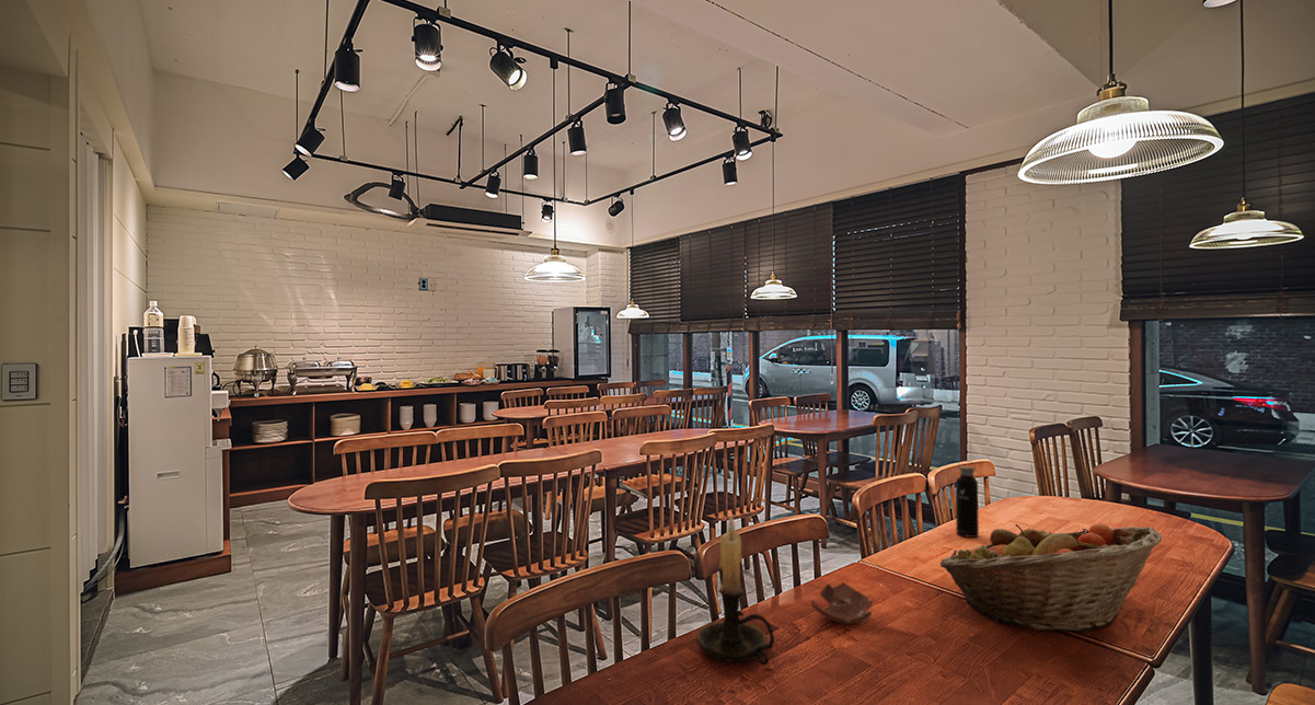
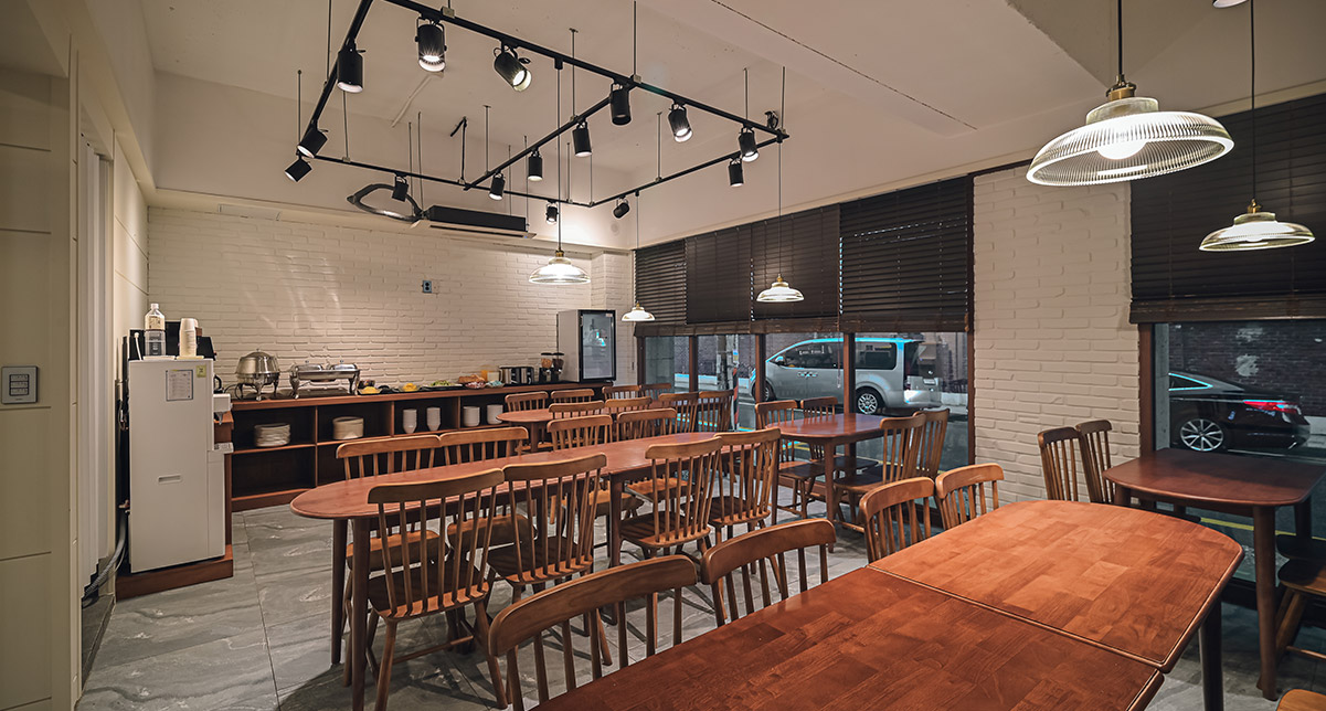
- fruit basket [938,523,1163,633]
- candle holder [695,513,775,667]
- water bottle [955,459,980,539]
- pottery [810,581,875,624]
